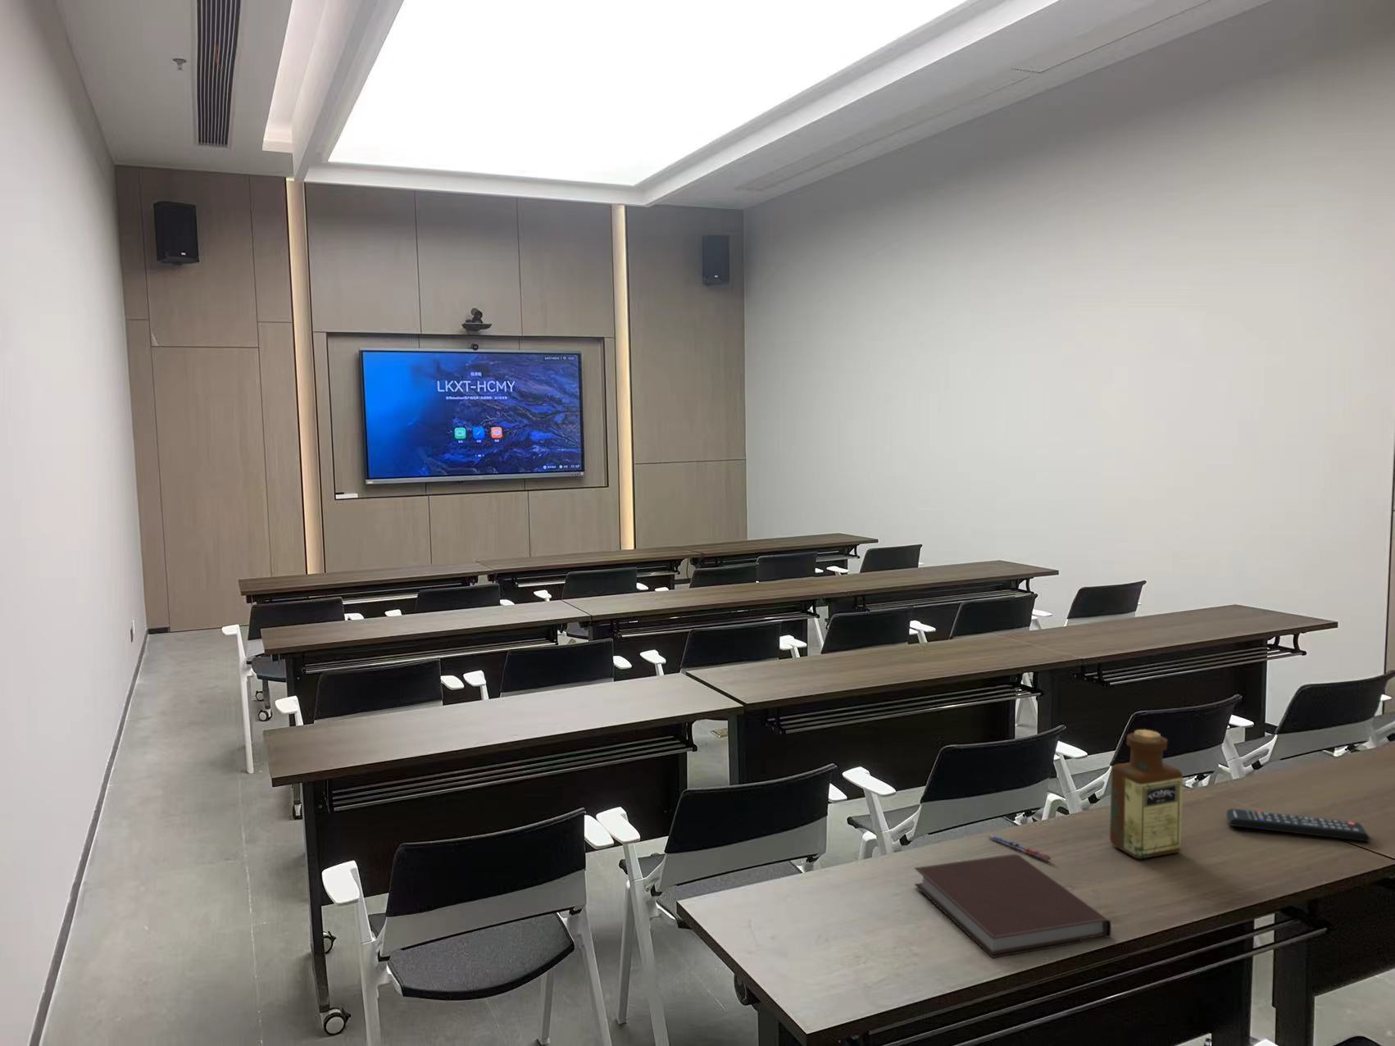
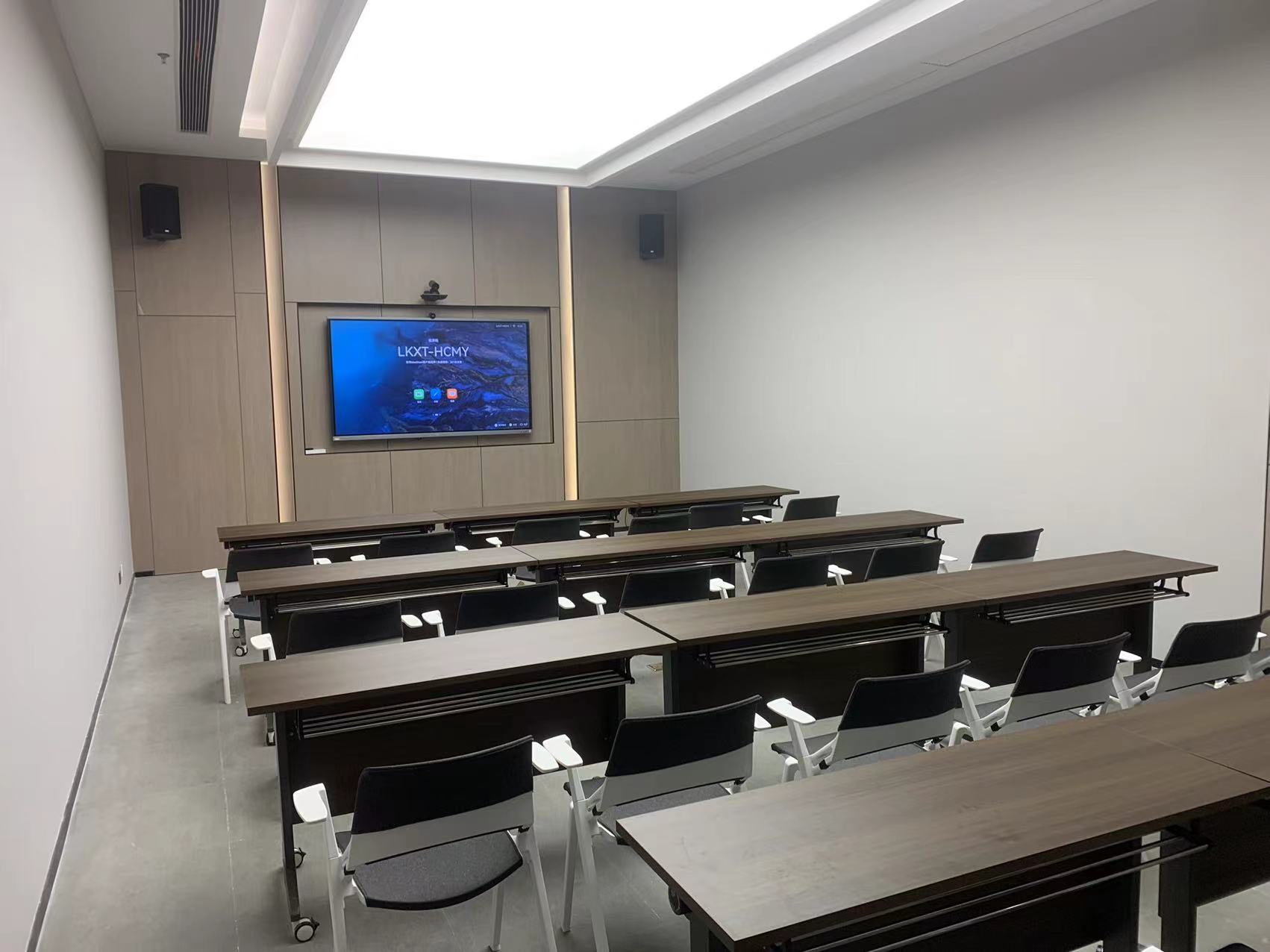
- remote control [1226,809,1371,843]
- notebook [914,854,1113,958]
- pen [987,834,1051,860]
- bottle [1109,728,1183,860]
